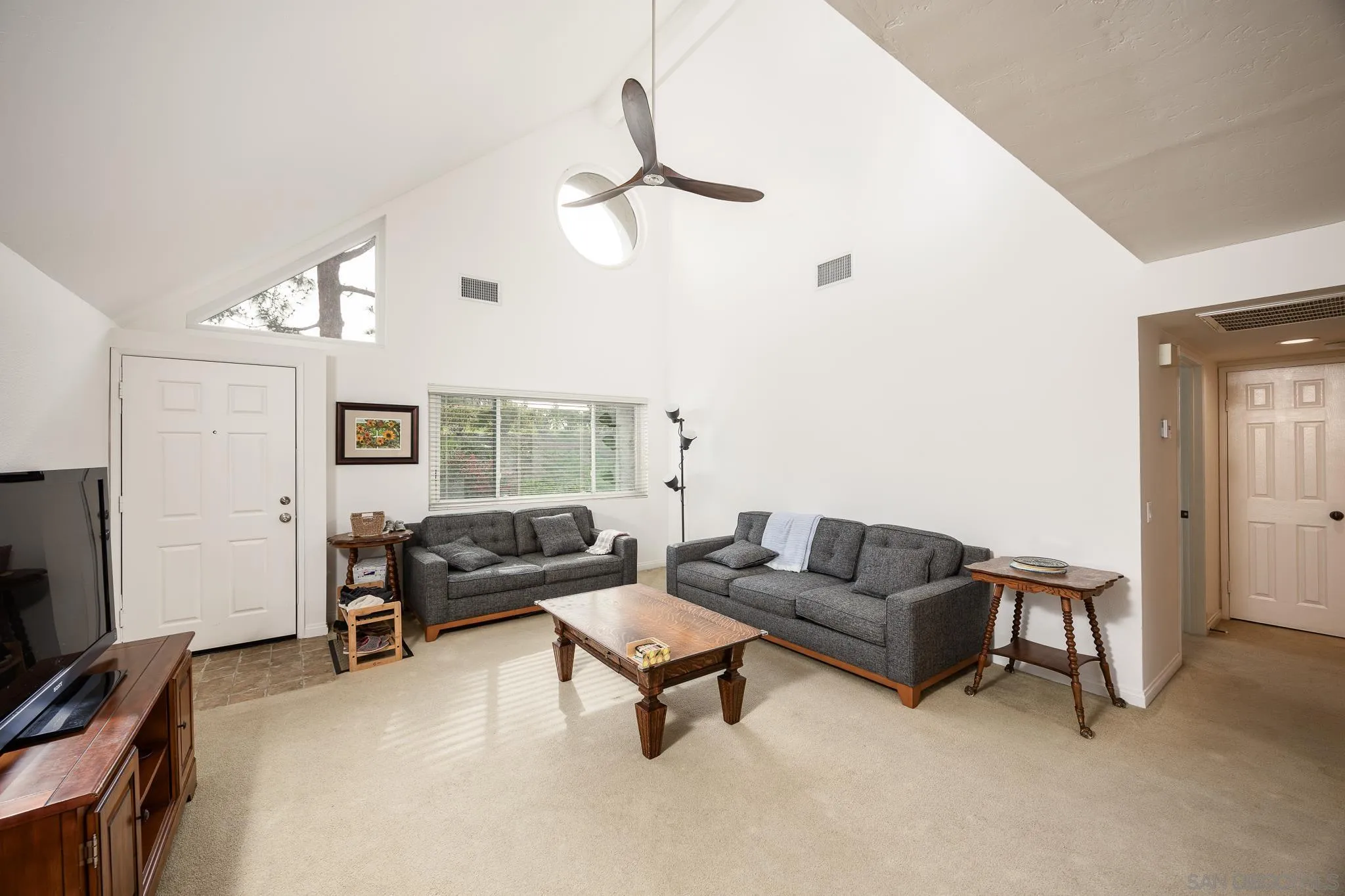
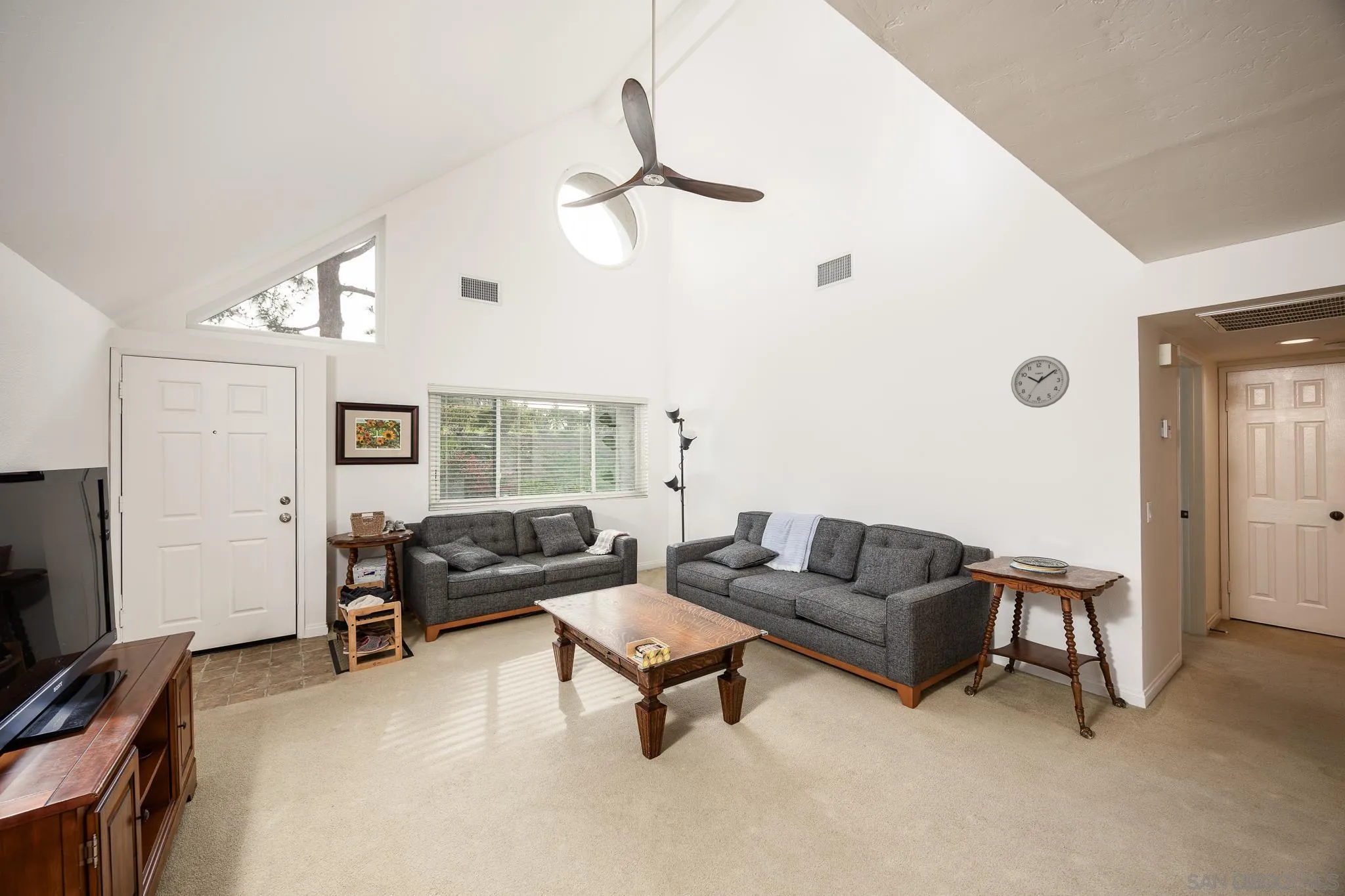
+ wall clock [1010,355,1070,408]
